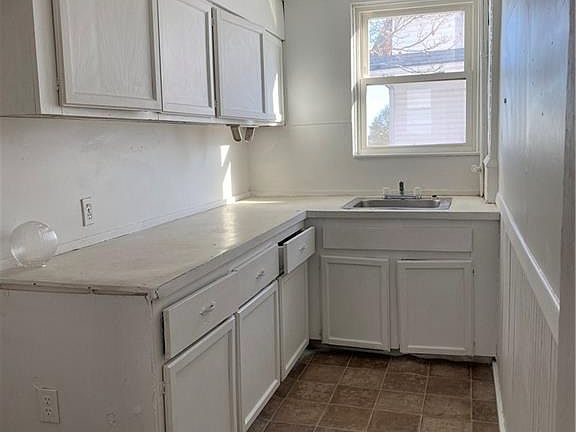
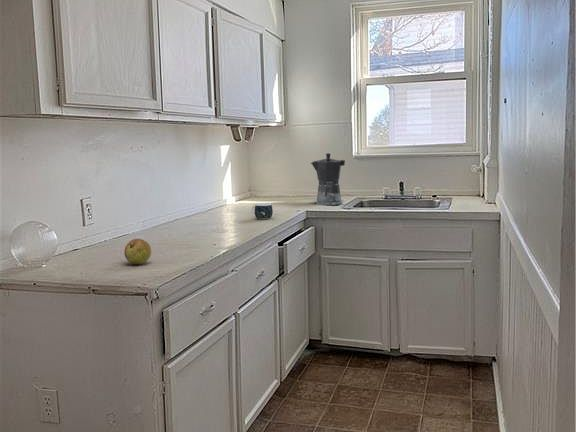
+ mug [251,202,274,220]
+ coffee maker [309,152,346,206]
+ apple [123,238,152,265]
